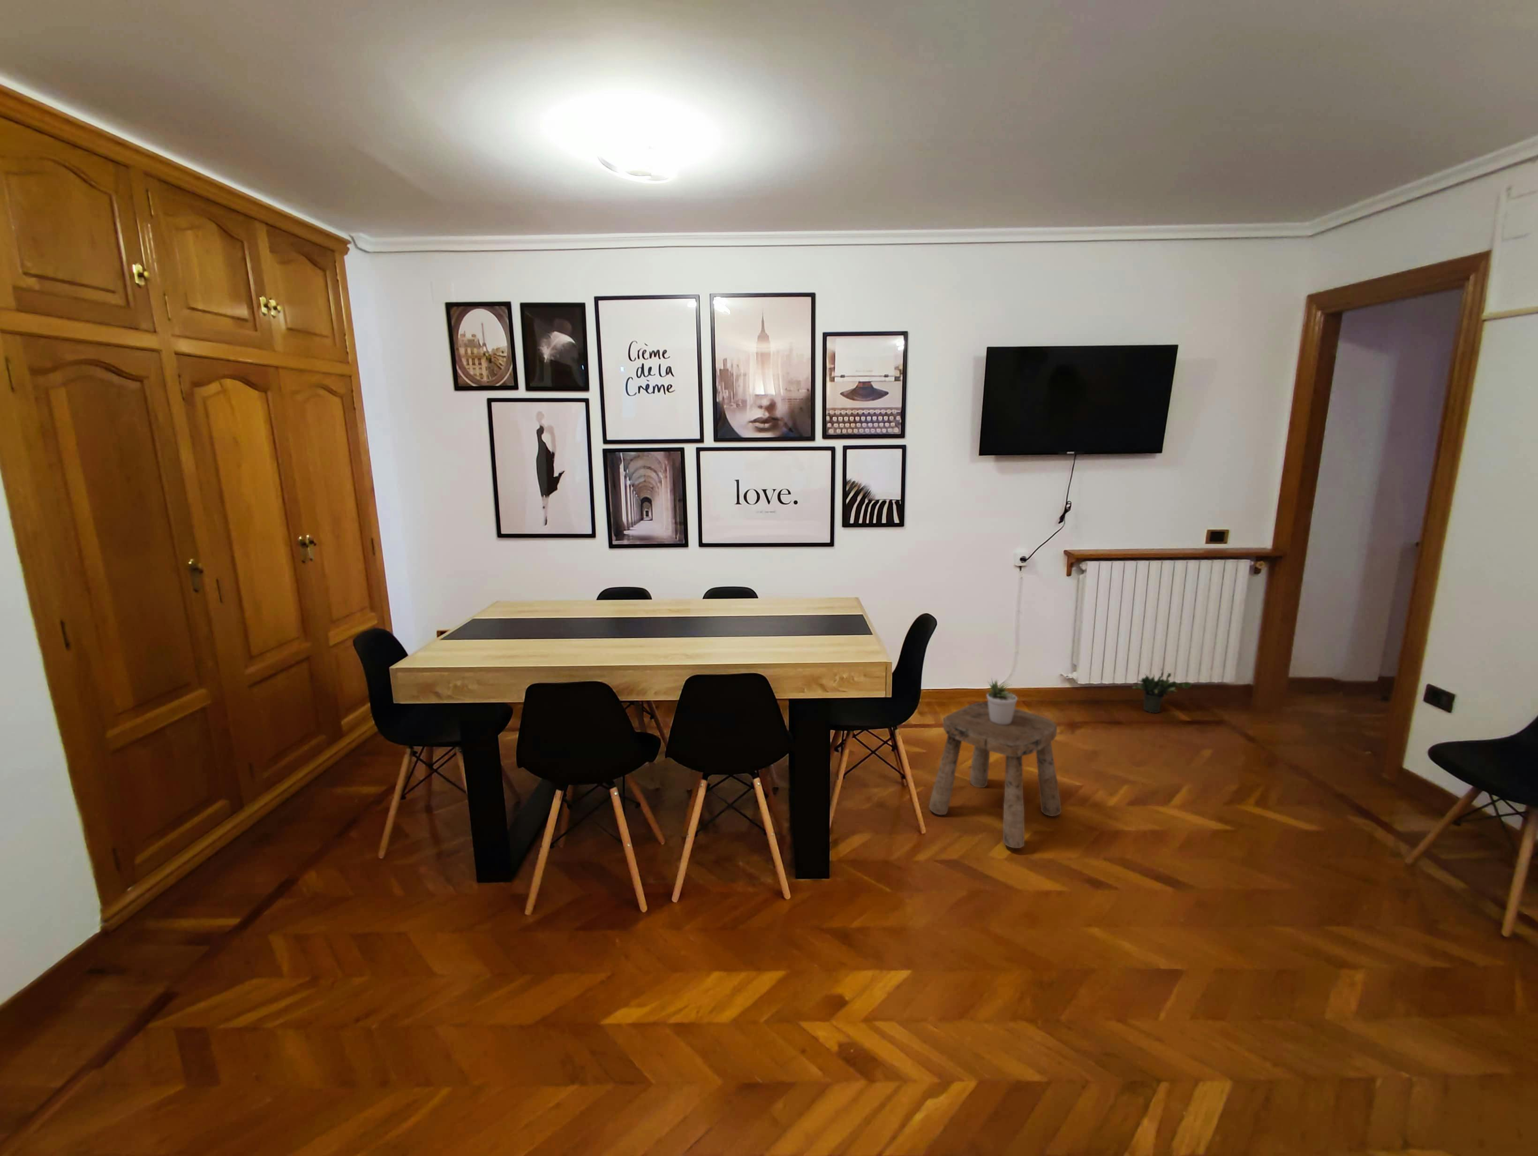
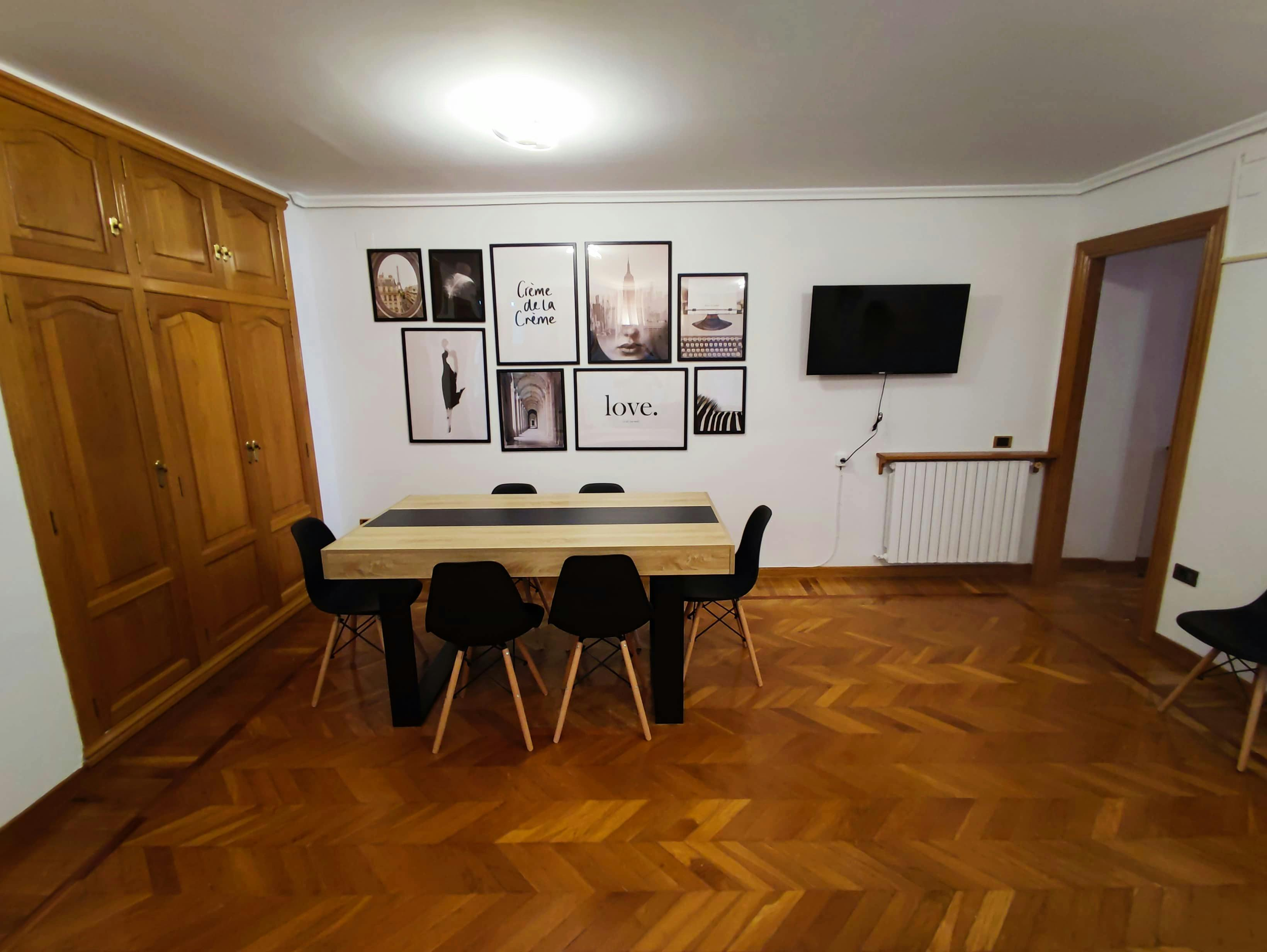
- potted plant [983,678,1018,725]
- stool [927,702,1062,849]
- potted plant [1131,667,1192,714]
